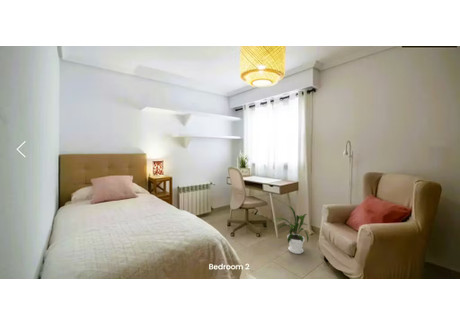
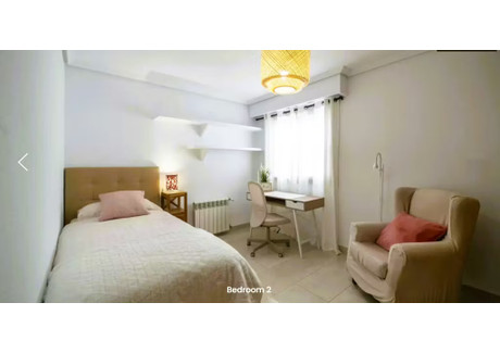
- house plant [275,204,310,255]
